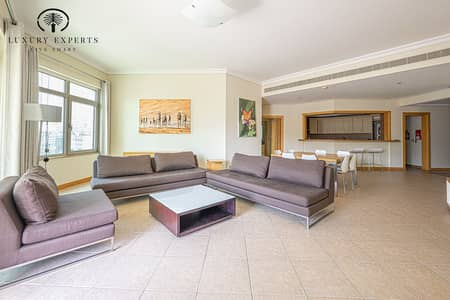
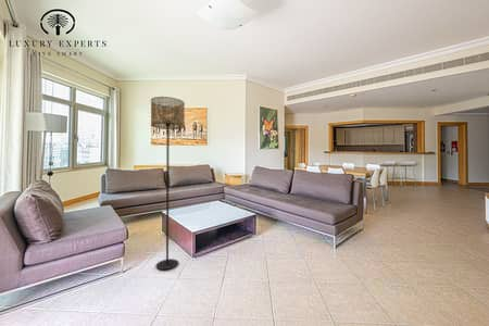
+ floor lamp [150,96,186,271]
